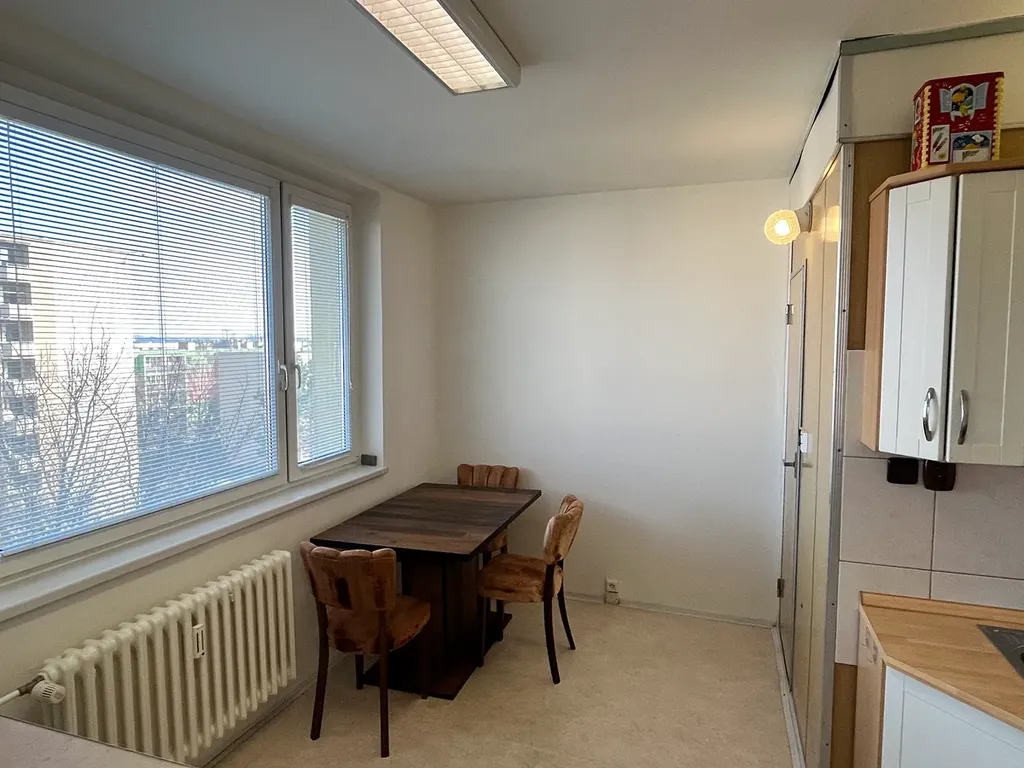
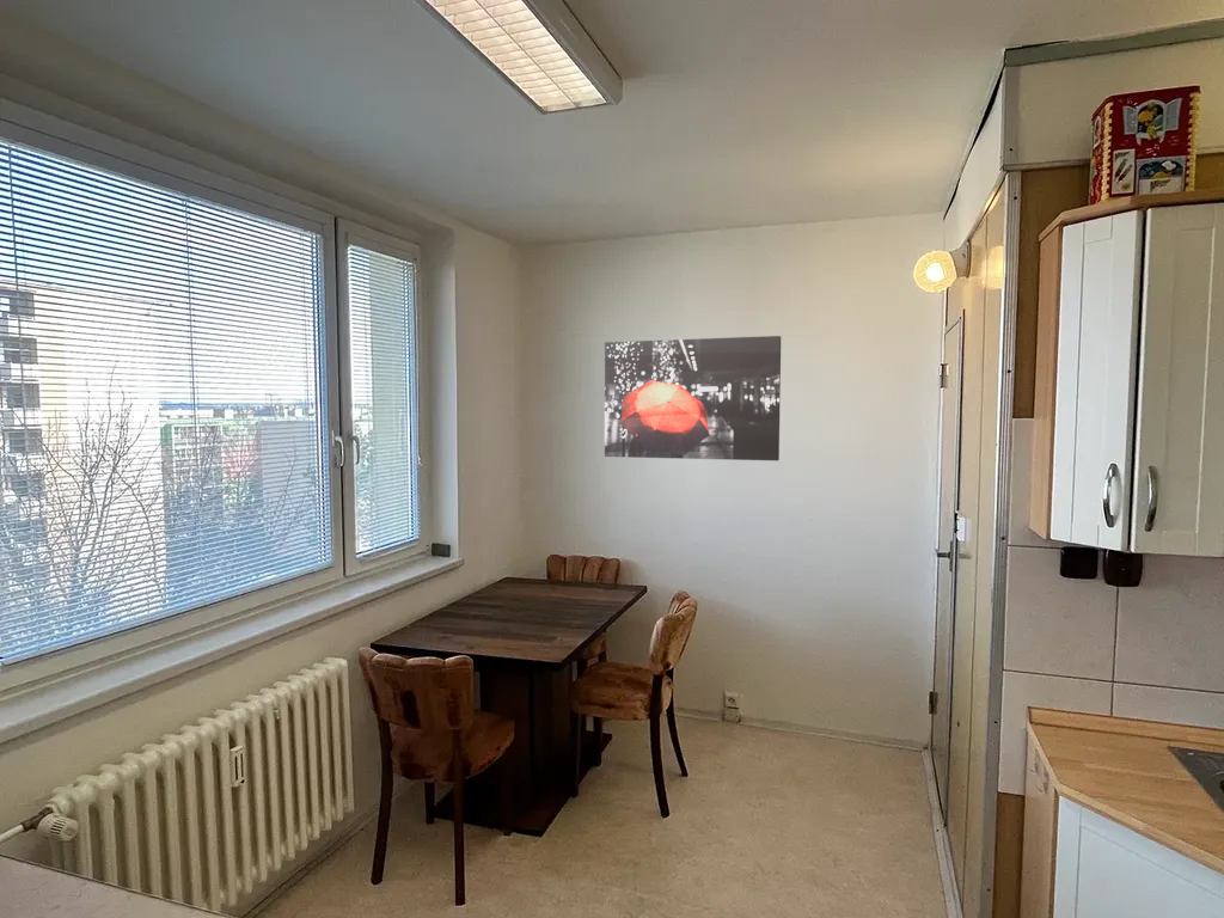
+ wall art [604,335,782,461]
